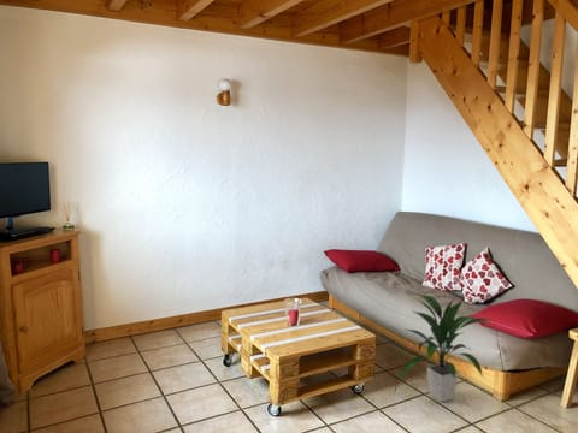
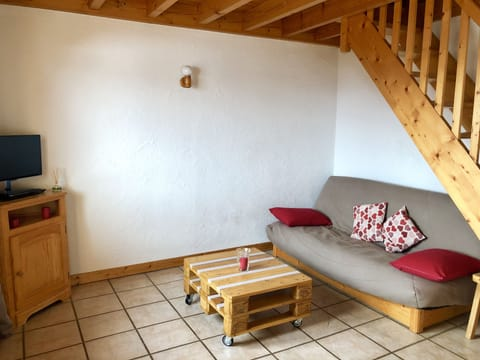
- indoor plant [399,292,495,403]
